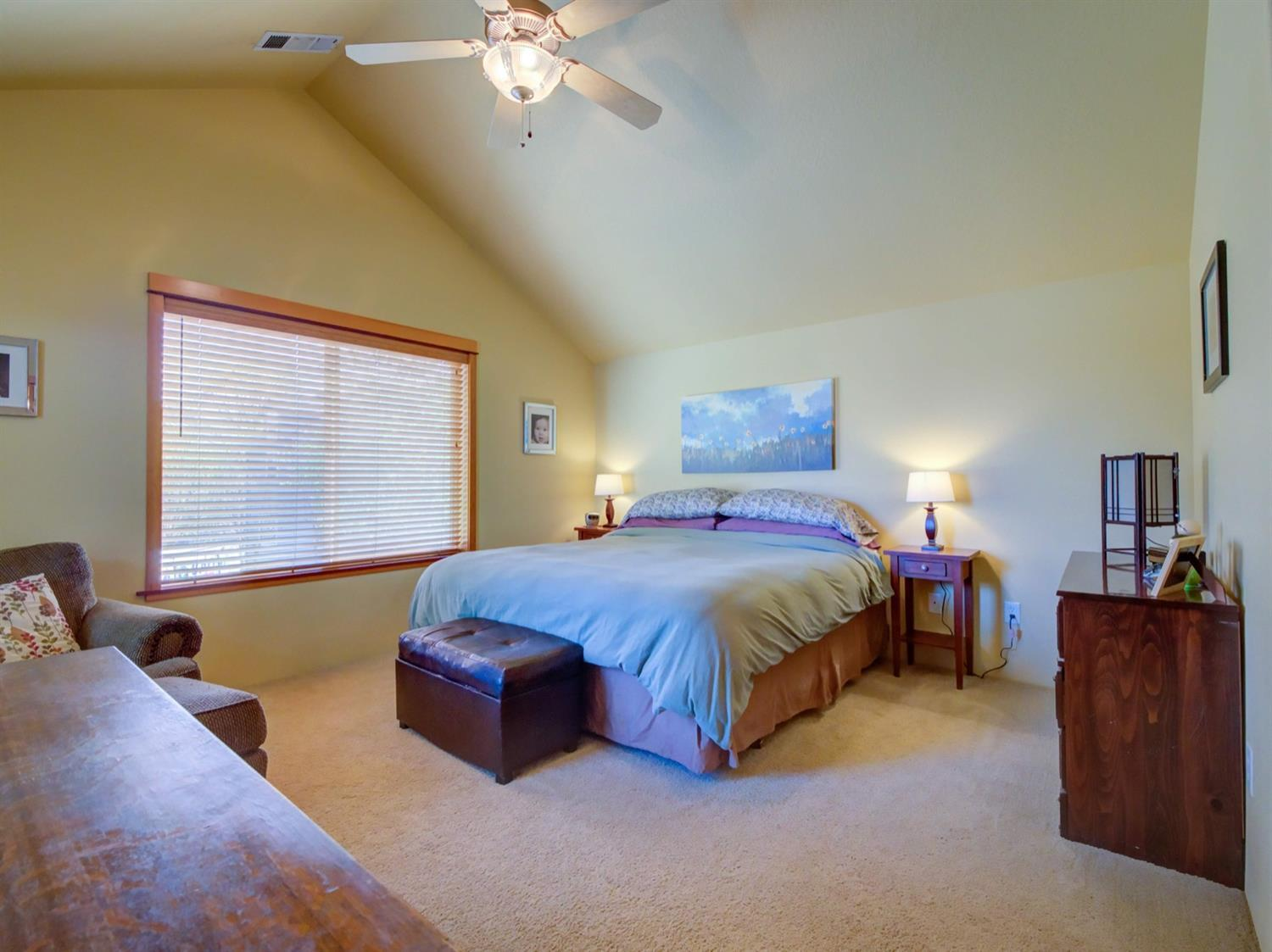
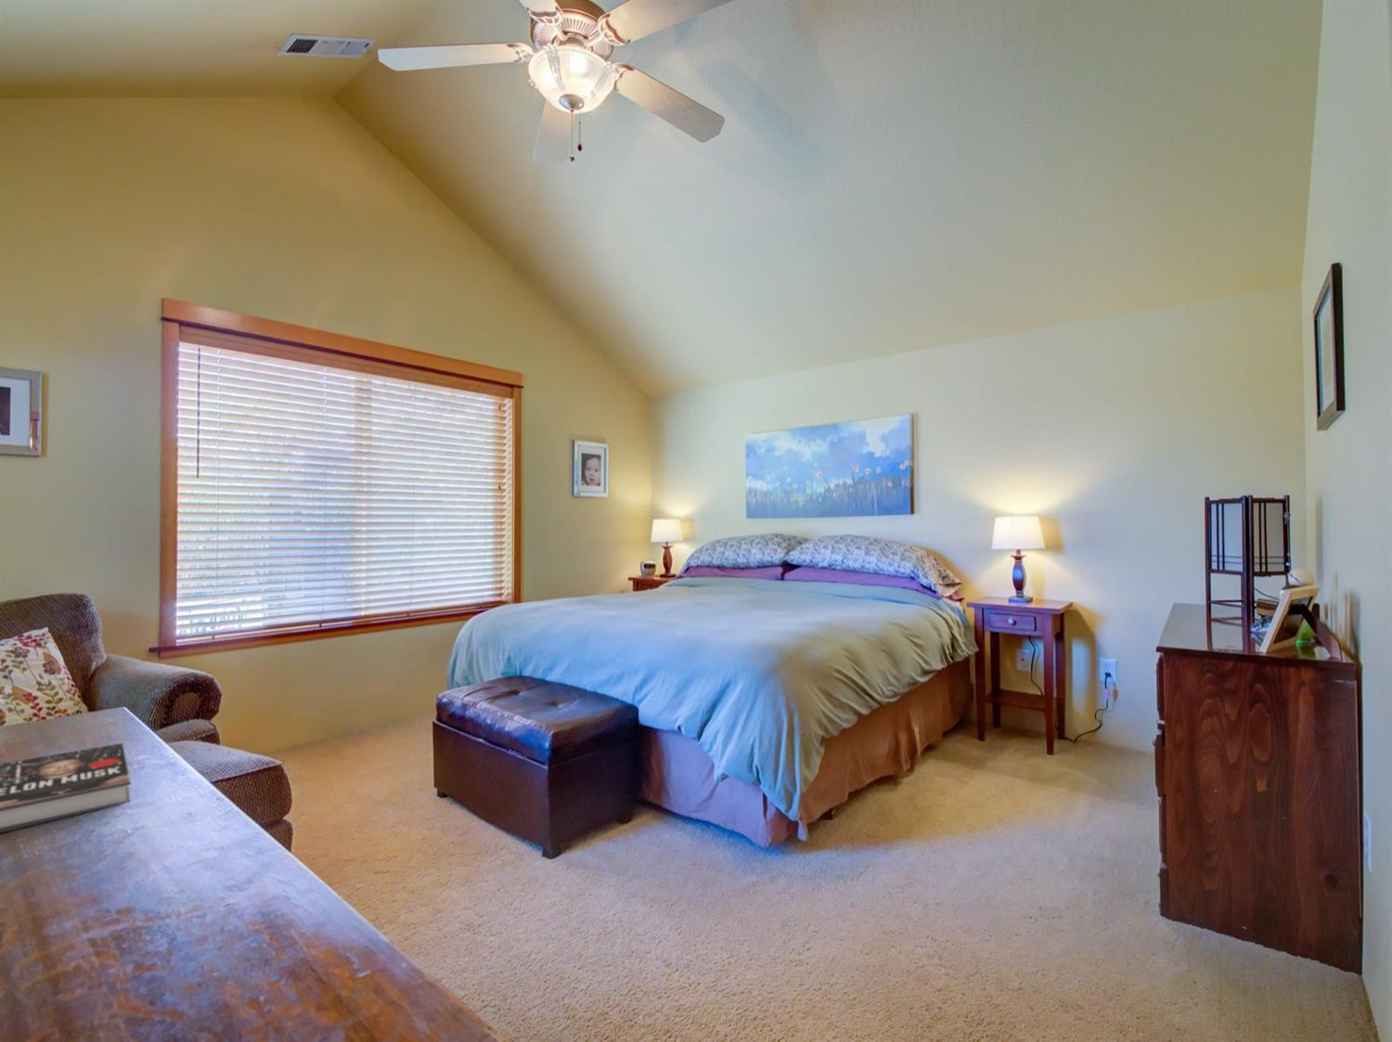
+ book [0,742,131,833]
